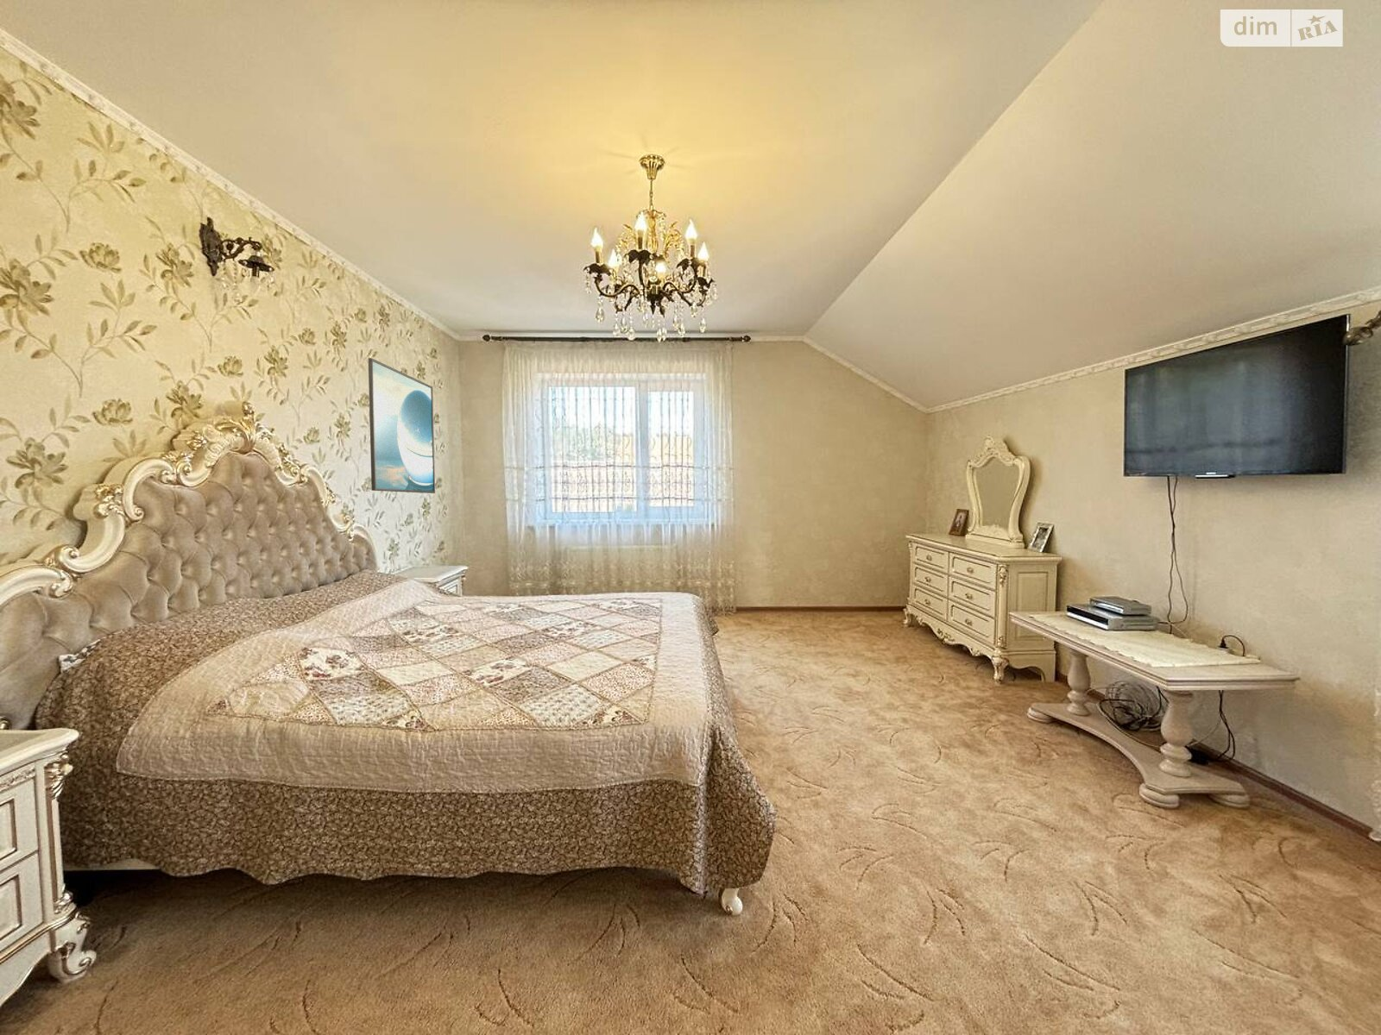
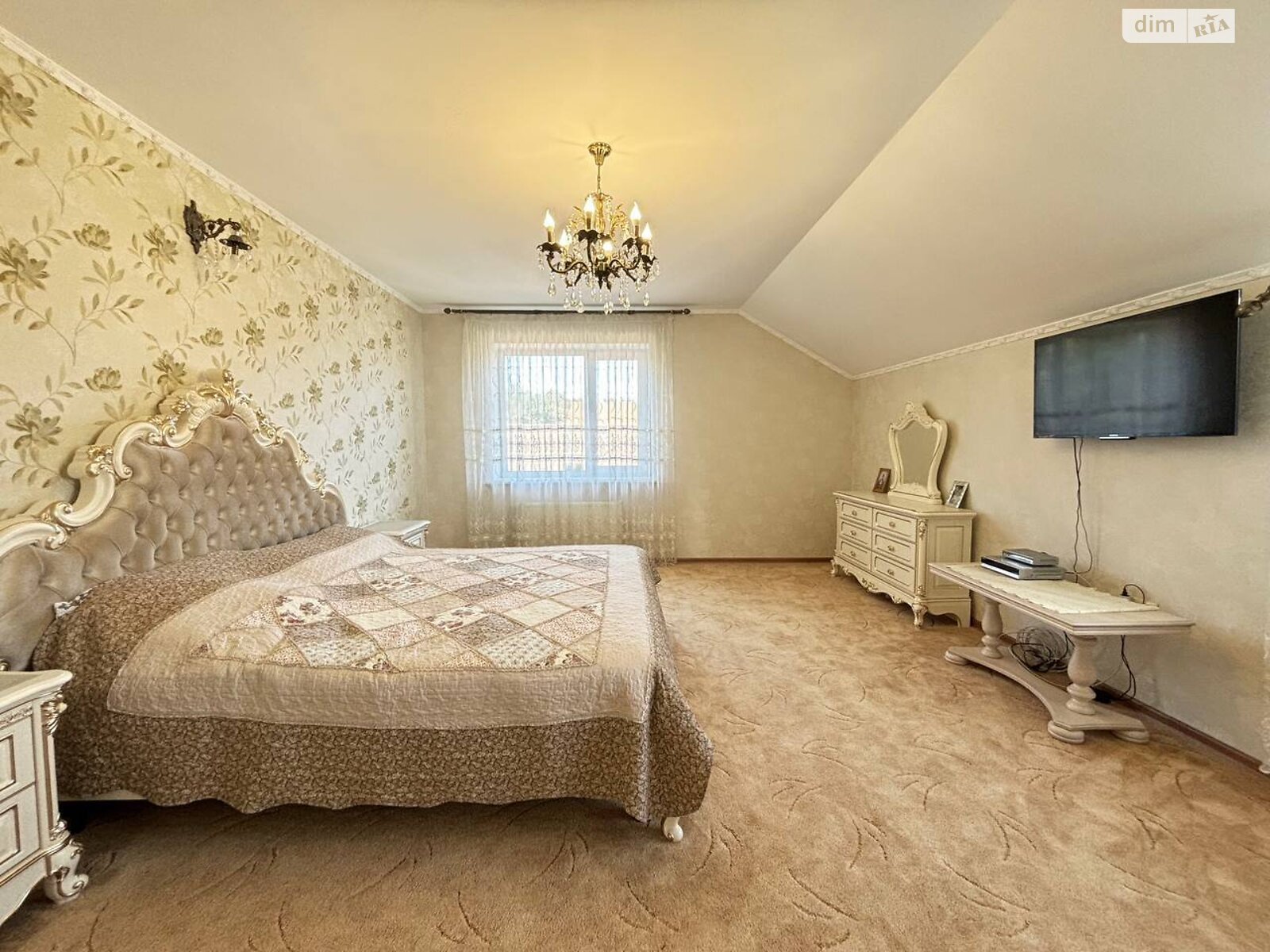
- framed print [368,357,436,495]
